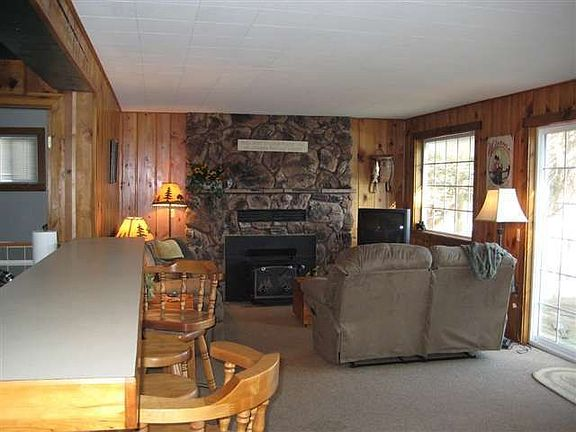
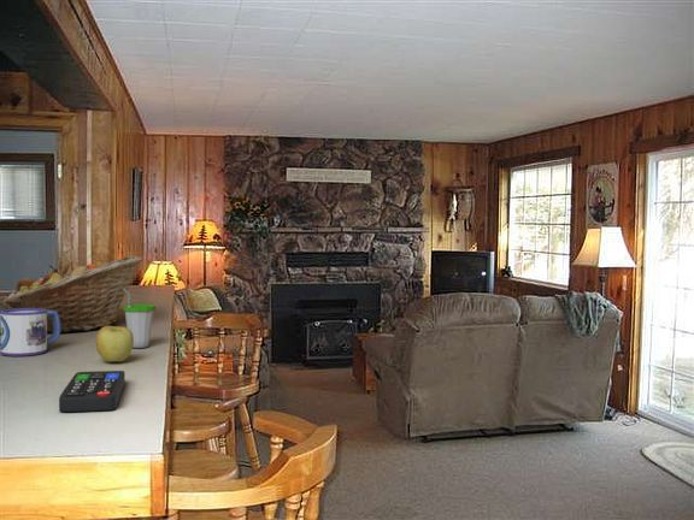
+ cup [122,289,157,349]
+ mug [0,308,61,358]
+ apple [95,325,134,364]
+ remote control [58,370,127,413]
+ fruit basket [0,255,143,335]
